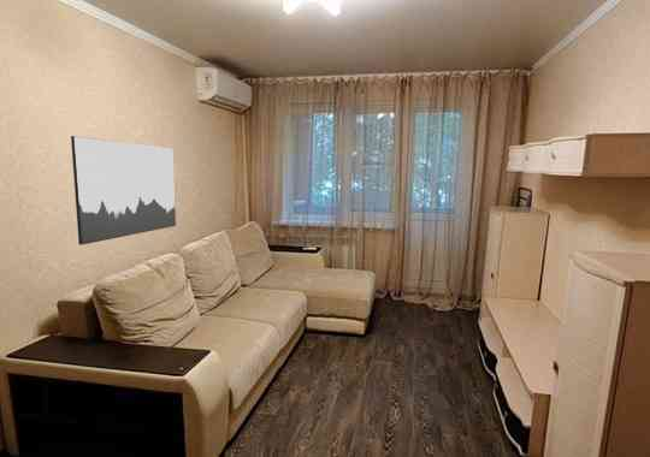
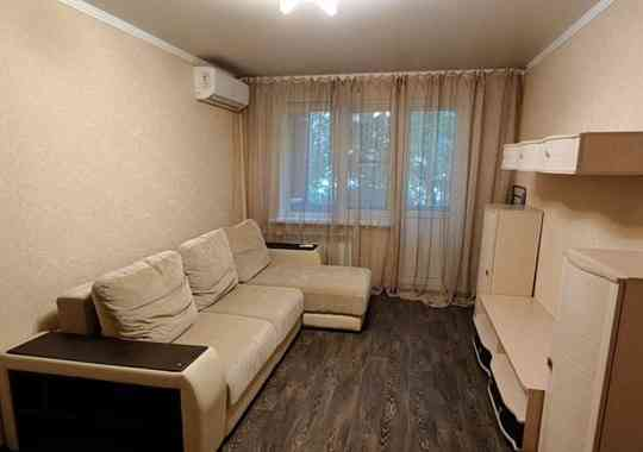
- wall art [70,135,177,247]
